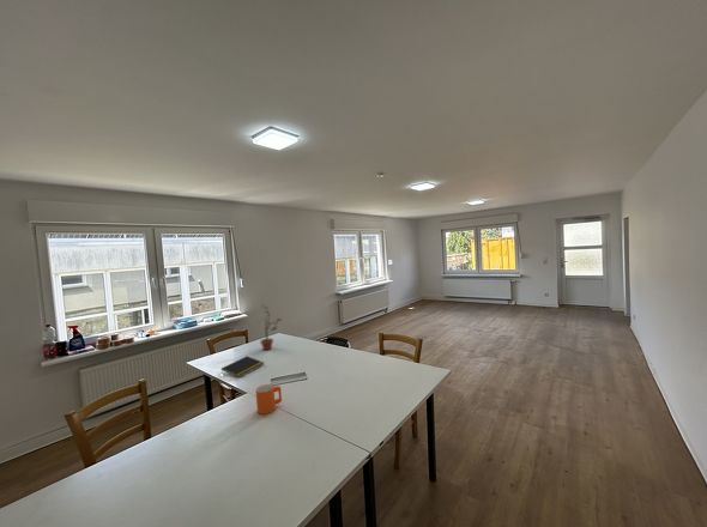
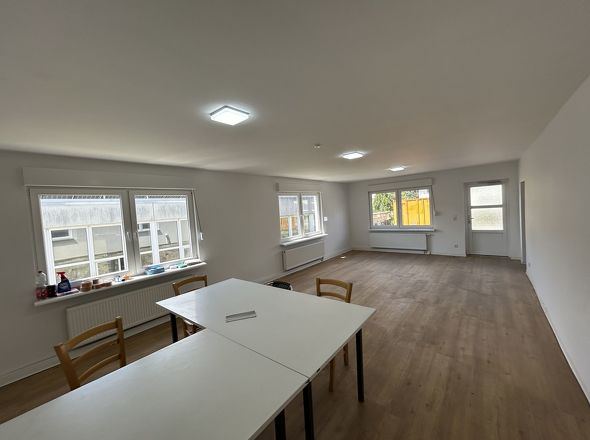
- potted plant [256,303,282,351]
- mug [255,383,283,416]
- notepad [220,356,265,378]
